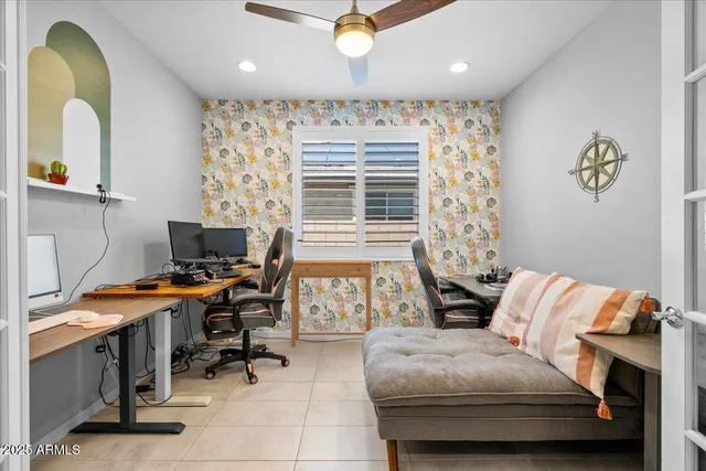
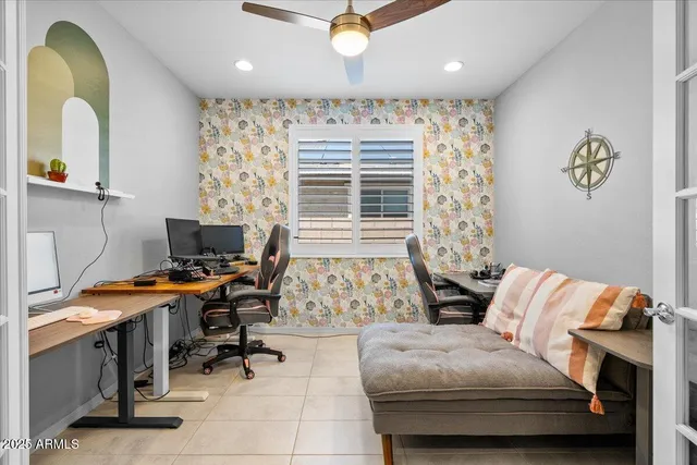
- side table [289,259,373,347]
